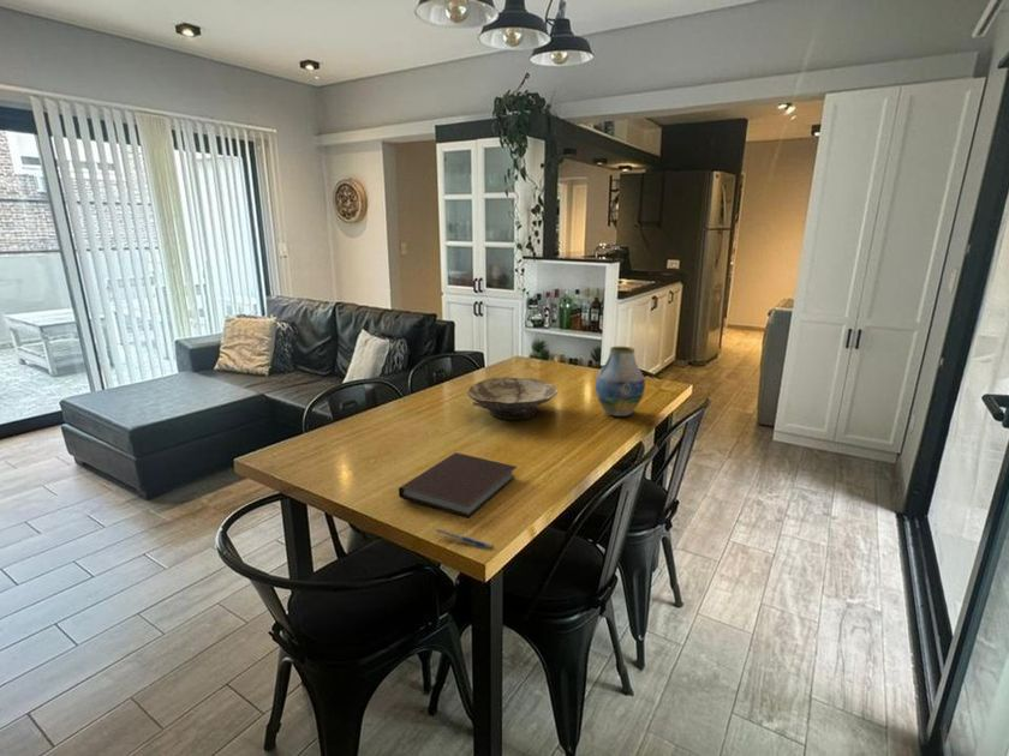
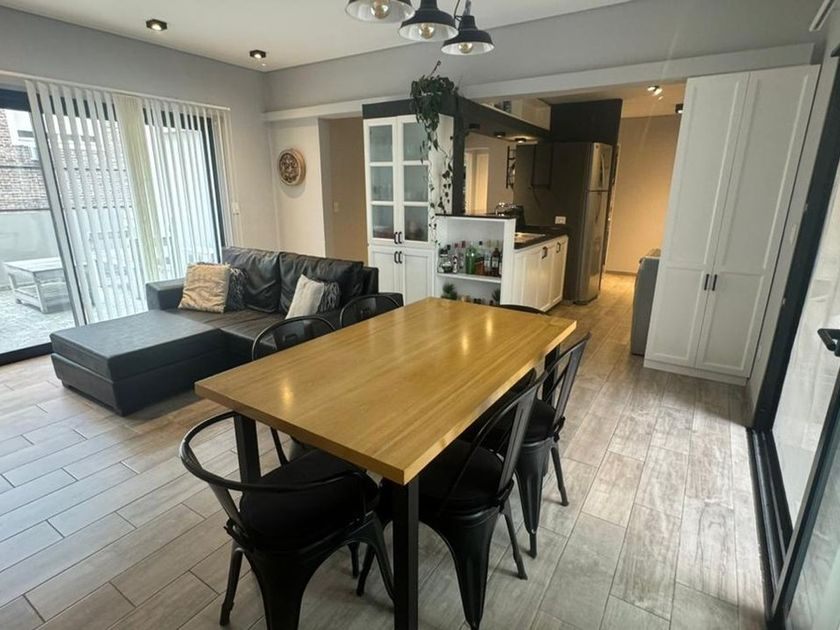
- notebook [398,452,518,520]
- bowl [466,377,559,421]
- pen [434,528,494,551]
- vase [595,346,646,418]
